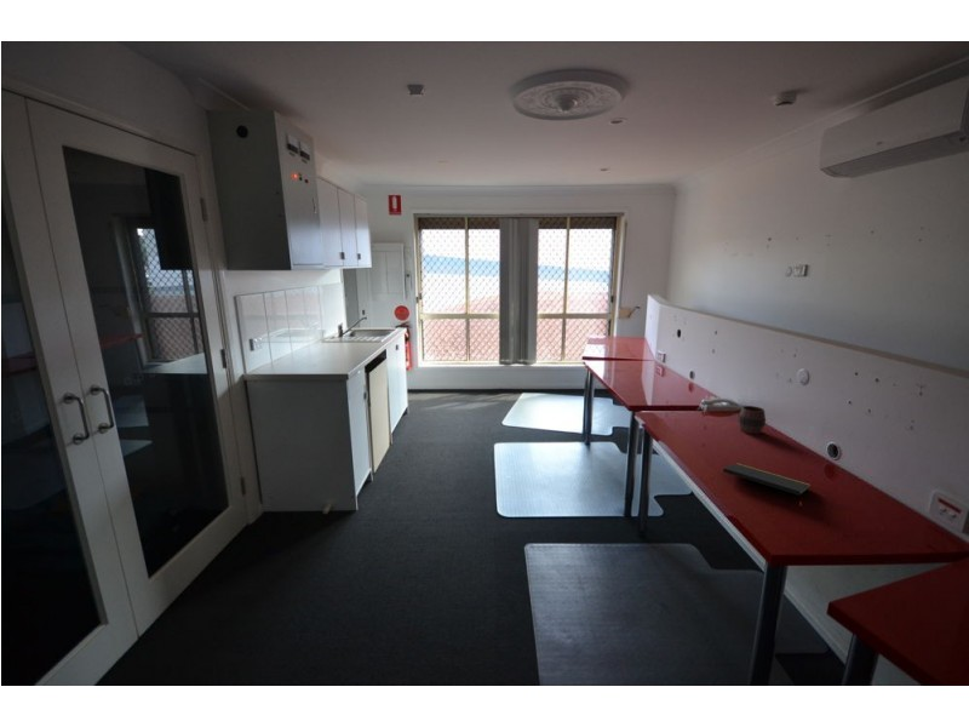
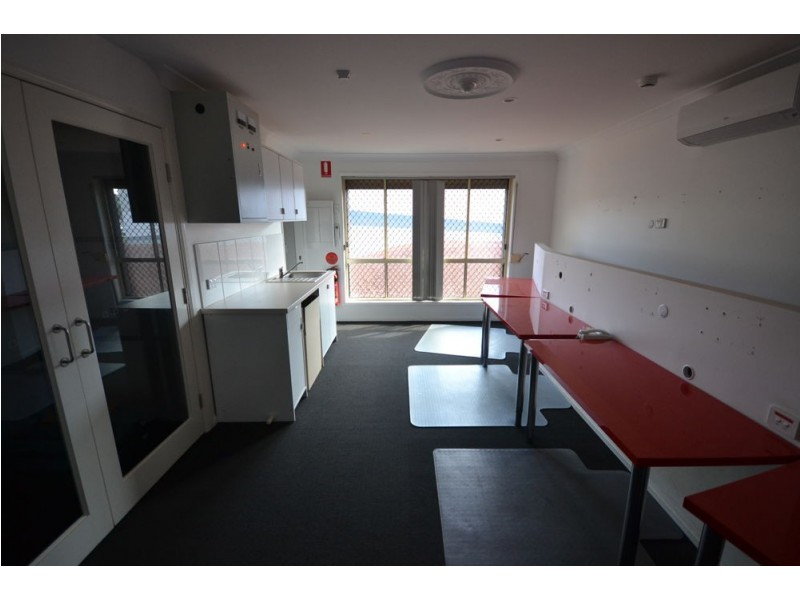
- notepad [722,462,812,500]
- cup [736,405,767,435]
